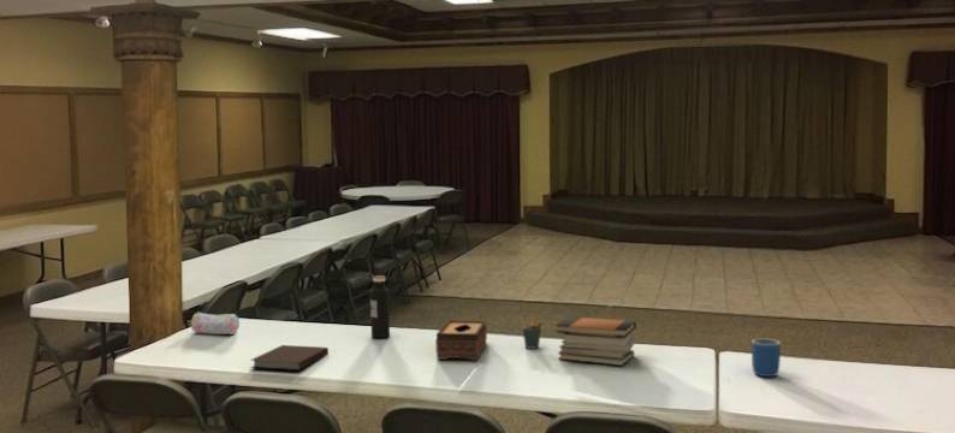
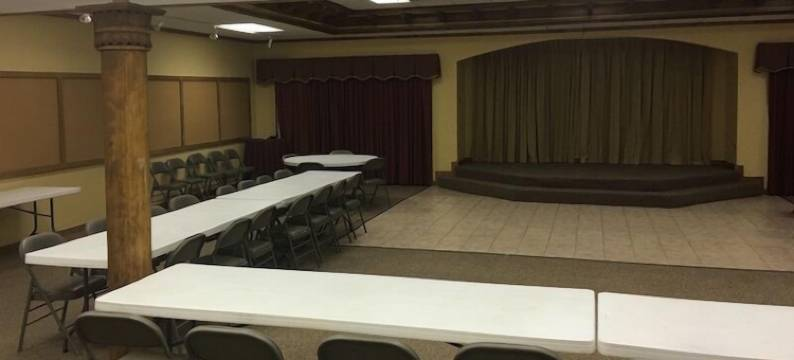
- book stack [554,315,637,367]
- mug [751,338,782,379]
- notebook [249,344,330,372]
- tissue box [434,320,488,361]
- water bottle [369,274,391,339]
- pencil case [190,310,241,336]
- pen holder [520,315,544,350]
